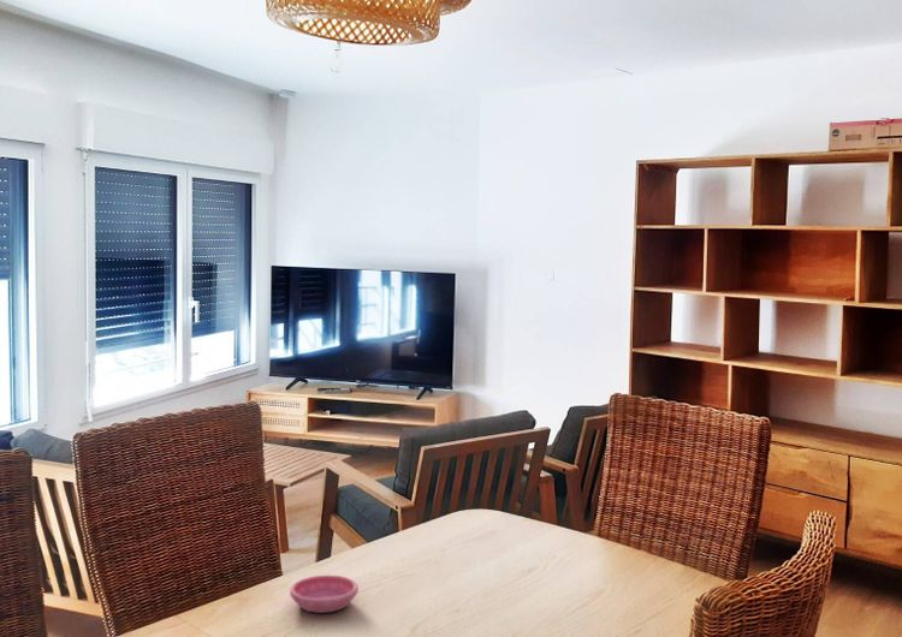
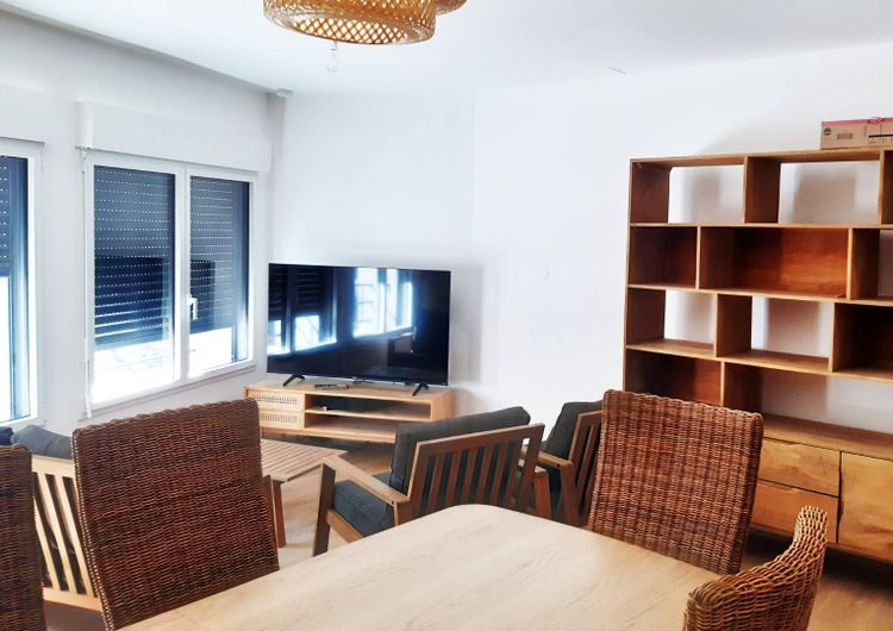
- saucer [289,575,360,614]
